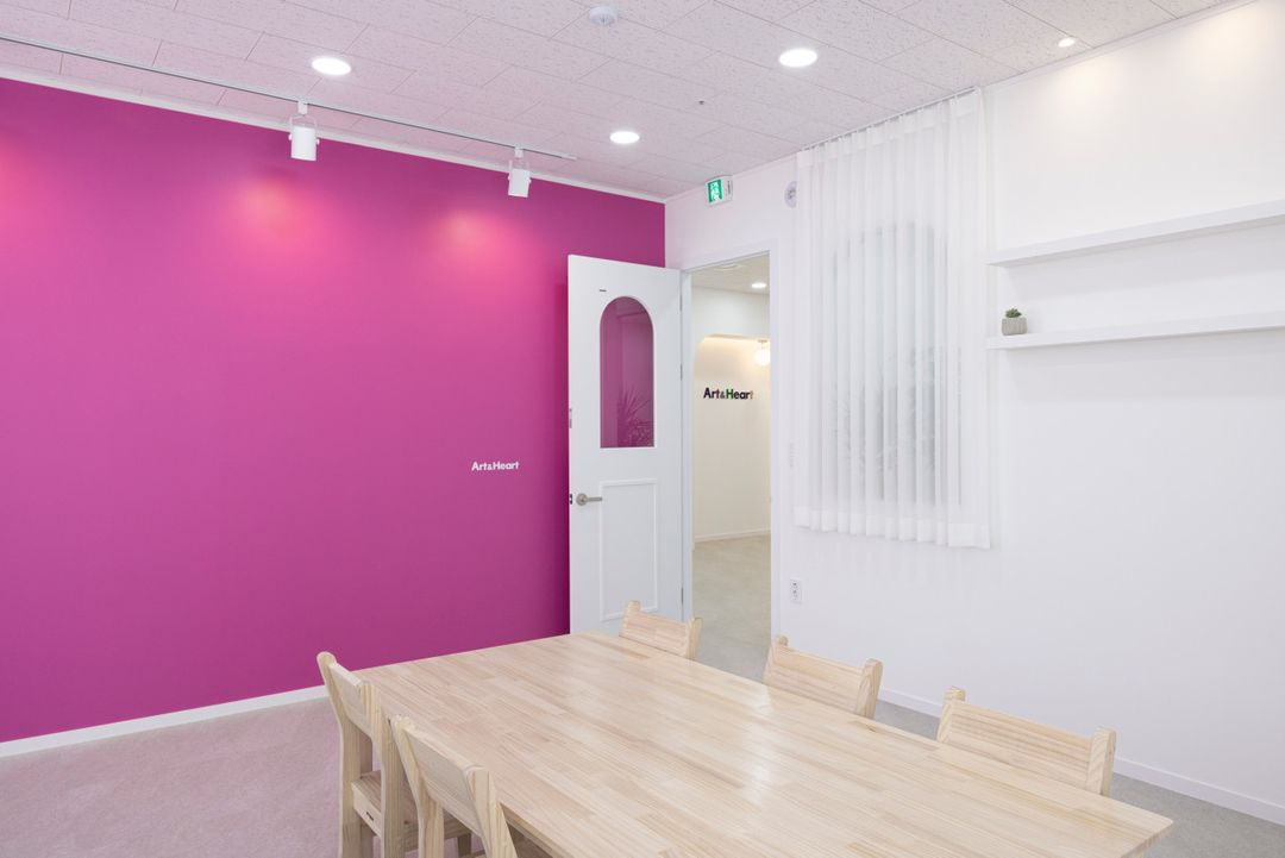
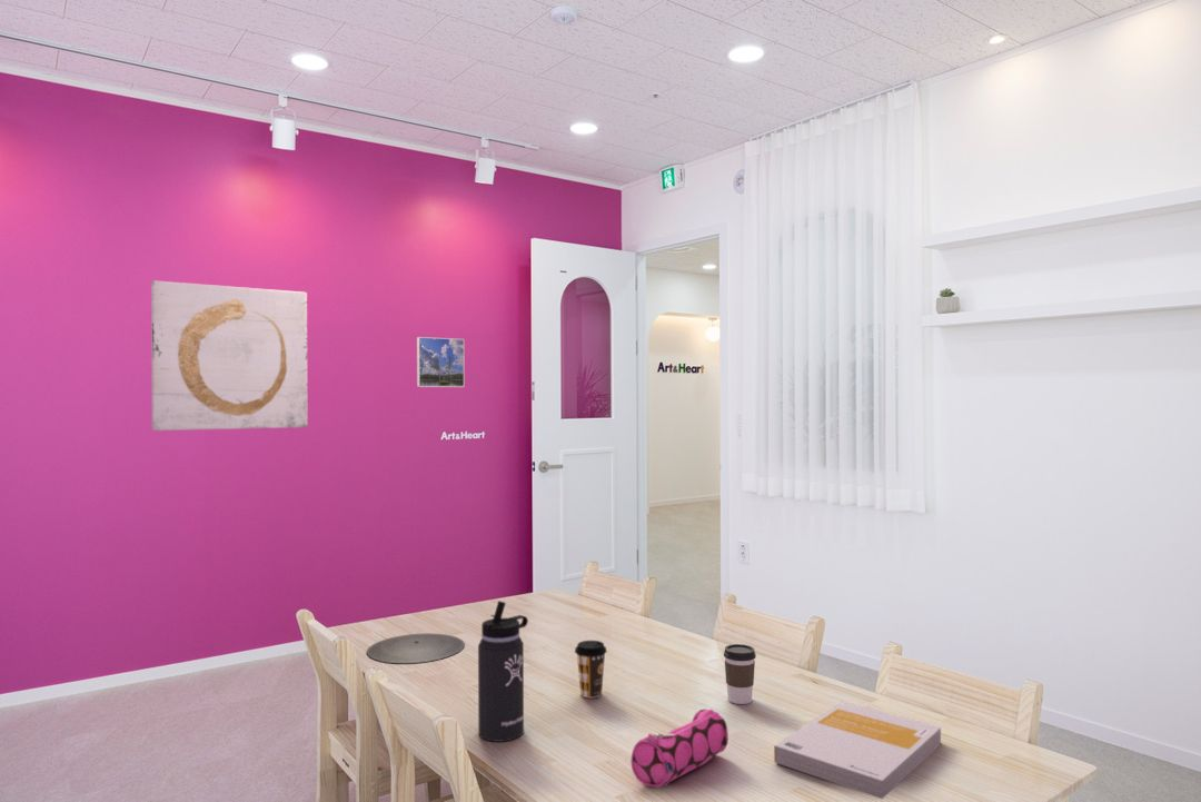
+ pencil case [631,709,729,789]
+ plate [366,632,466,664]
+ coffee cup [723,643,757,705]
+ coffee cup [574,640,608,699]
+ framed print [416,336,466,388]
+ thermos bottle [477,600,529,743]
+ wall art [150,279,309,432]
+ book [773,700,942,800]
